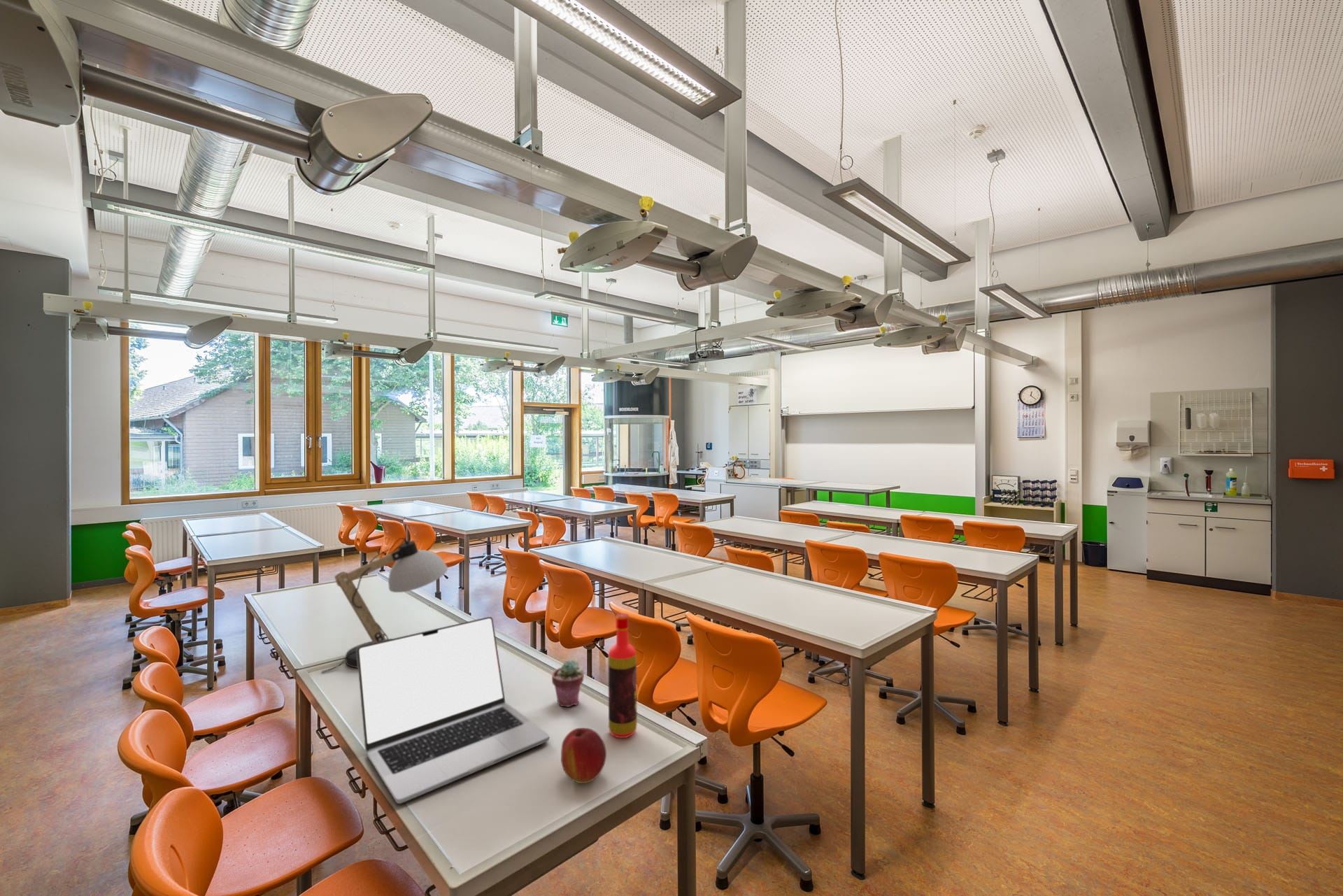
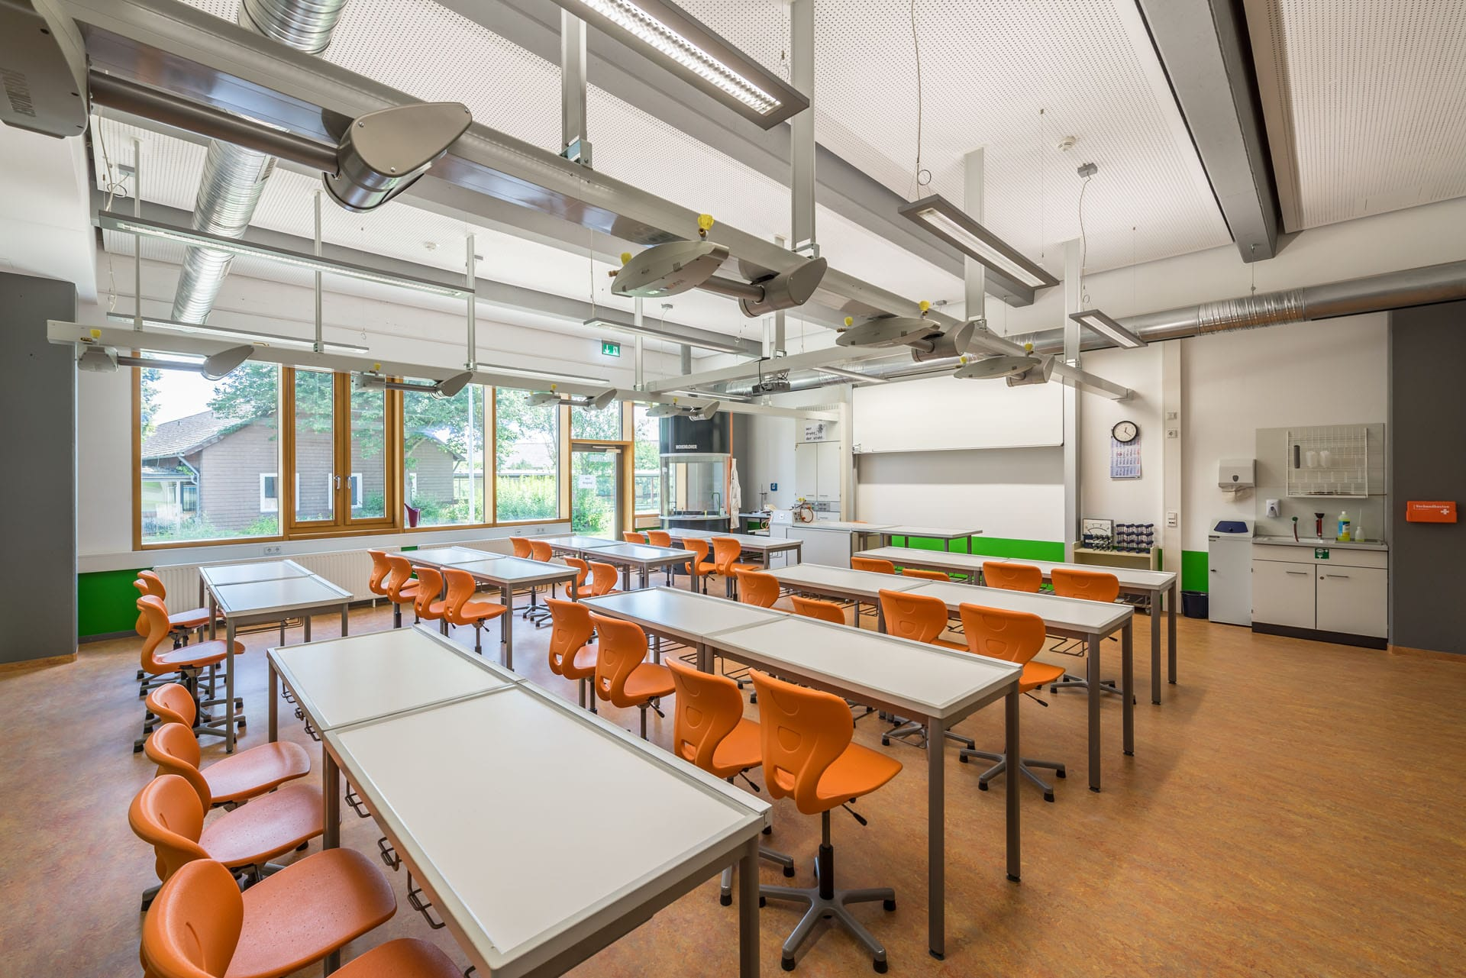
- bottle [607,613,638,739]
- laptop [357,616,550,804]
- potted succulent [551,660,585,708]
- apple [560,727,607,784]
- desk lamp [320,537,448,674]
